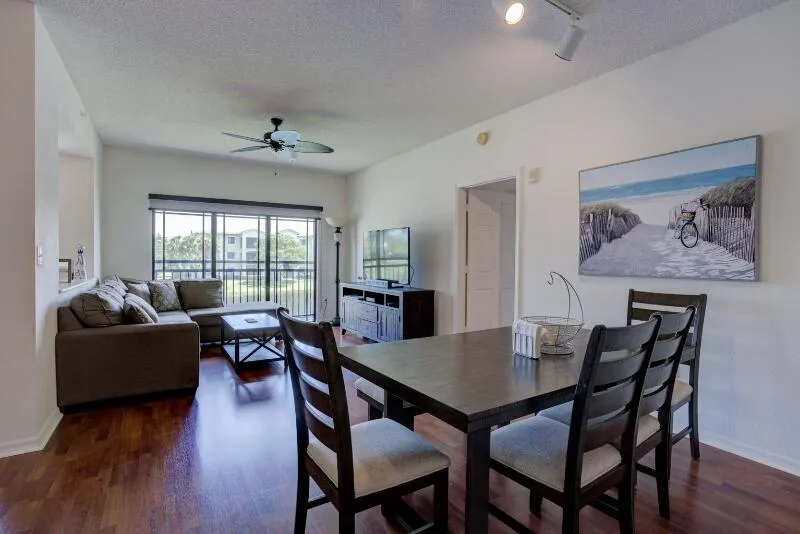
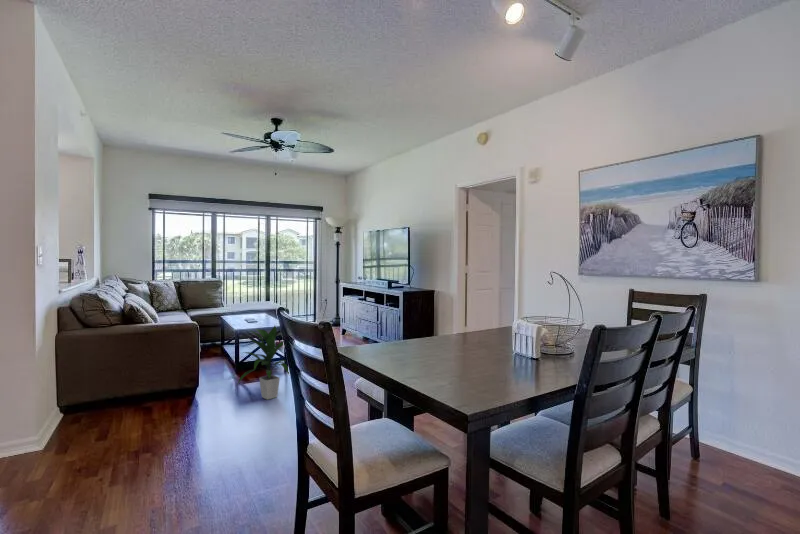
+ indoor plant [236,325,290,400]
